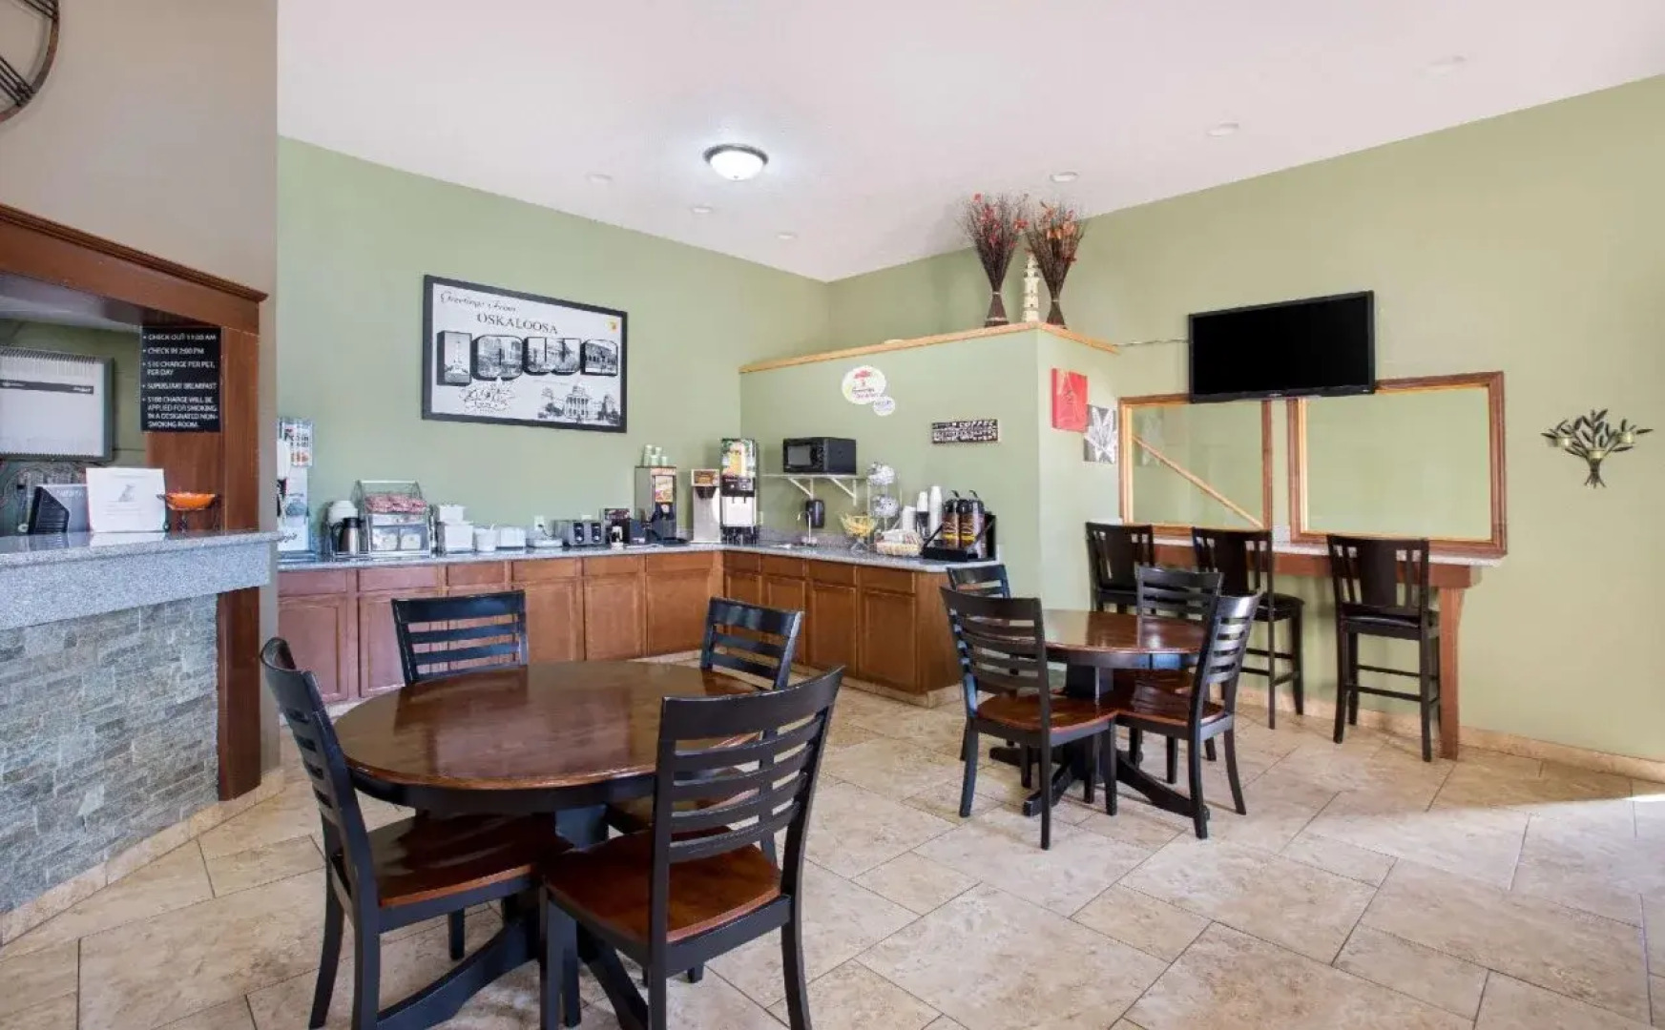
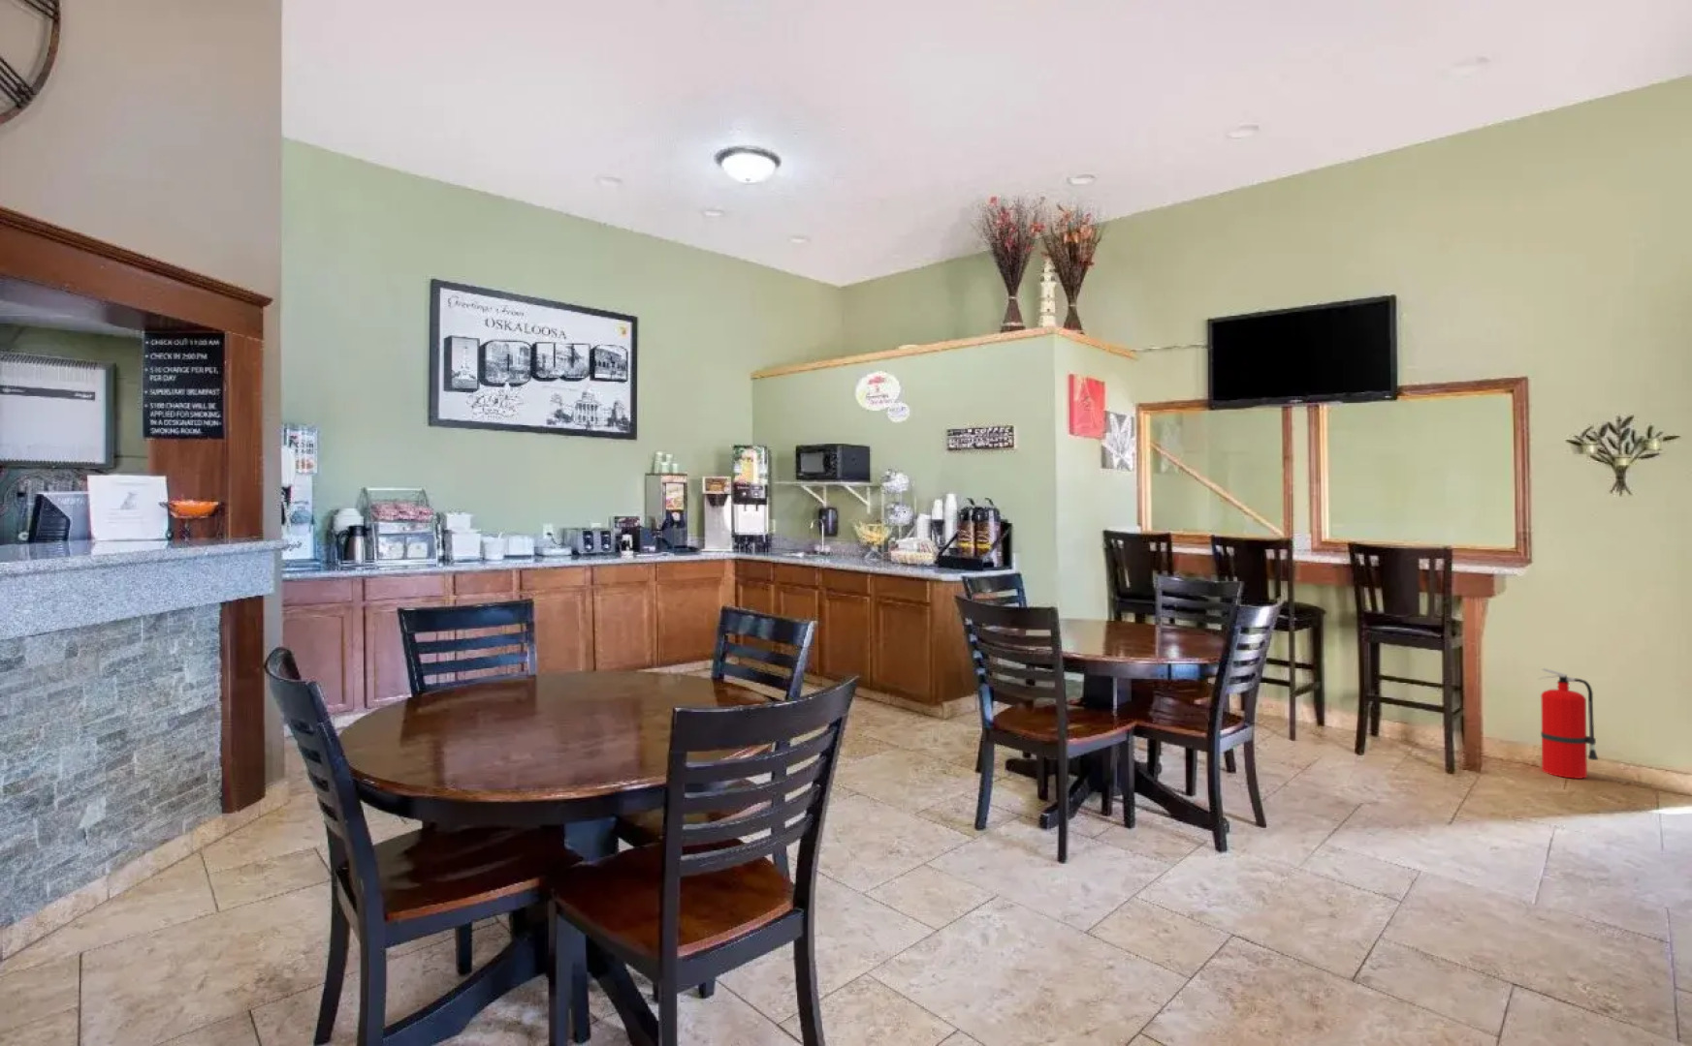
+ fire extinguisher [1537,667,1599,779]
